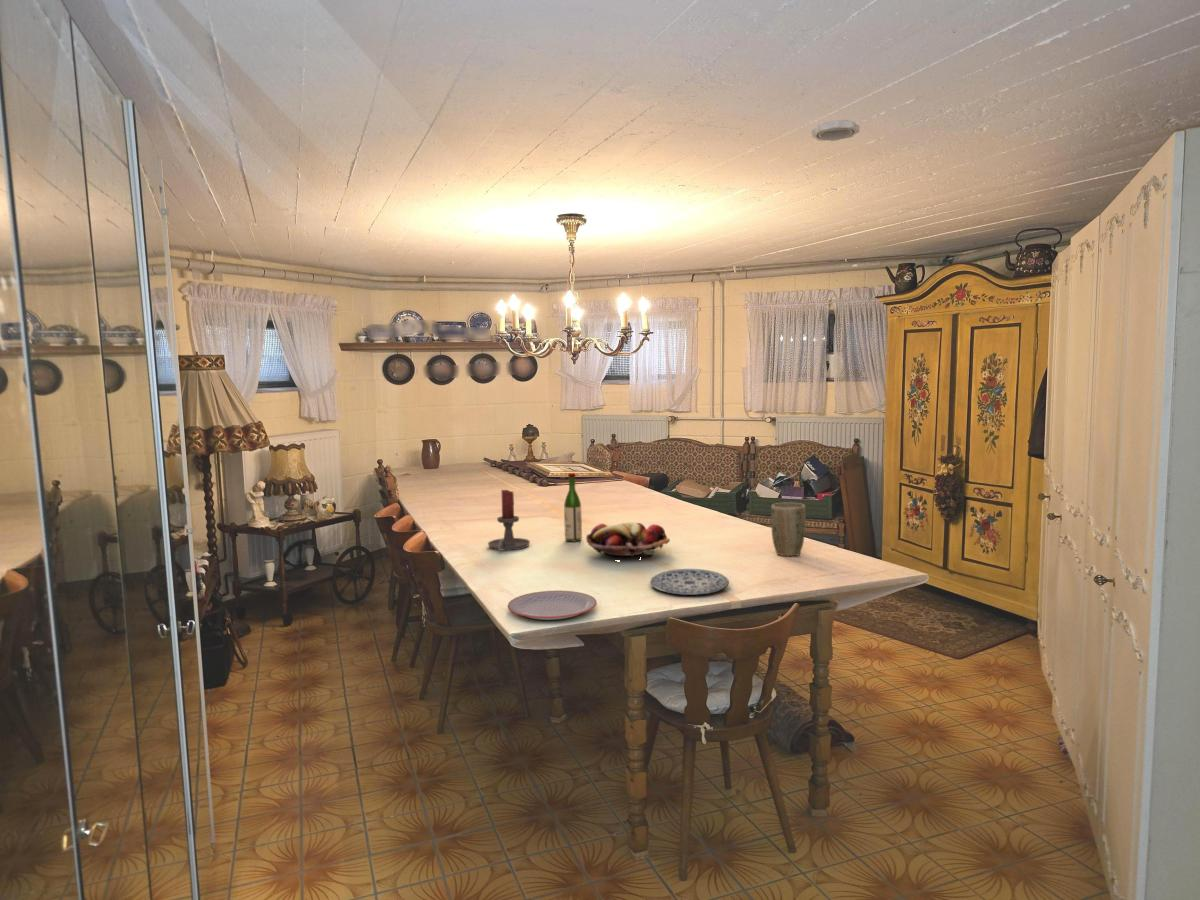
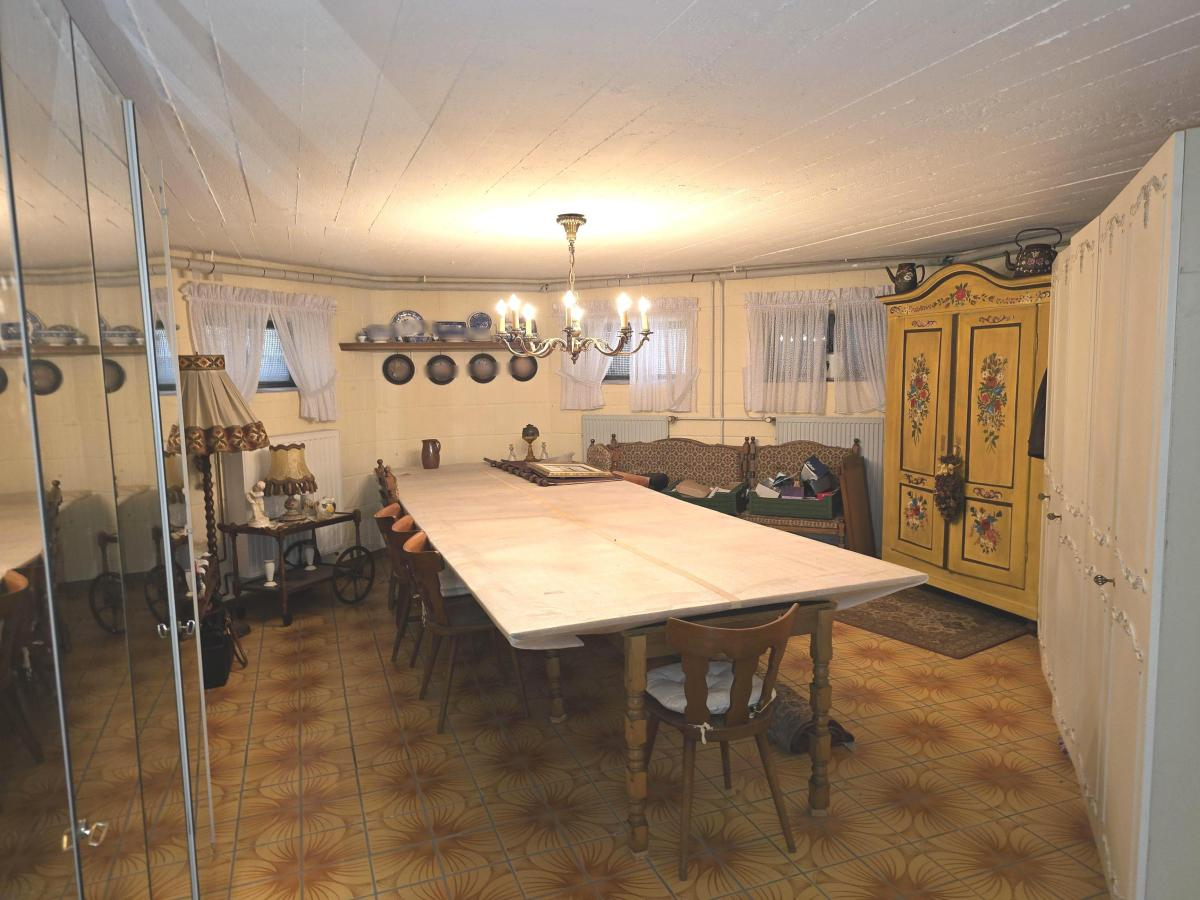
- wine bottle [563,472,583,543]
- smoke detector [811,119,860,142]
- fruit basket [585,521,671,559]
- candle holder [487,488,531,552]
- plate [507,590,598,621]
- plant pot [770,502,807,557]
- plate [649,568,730,596]
